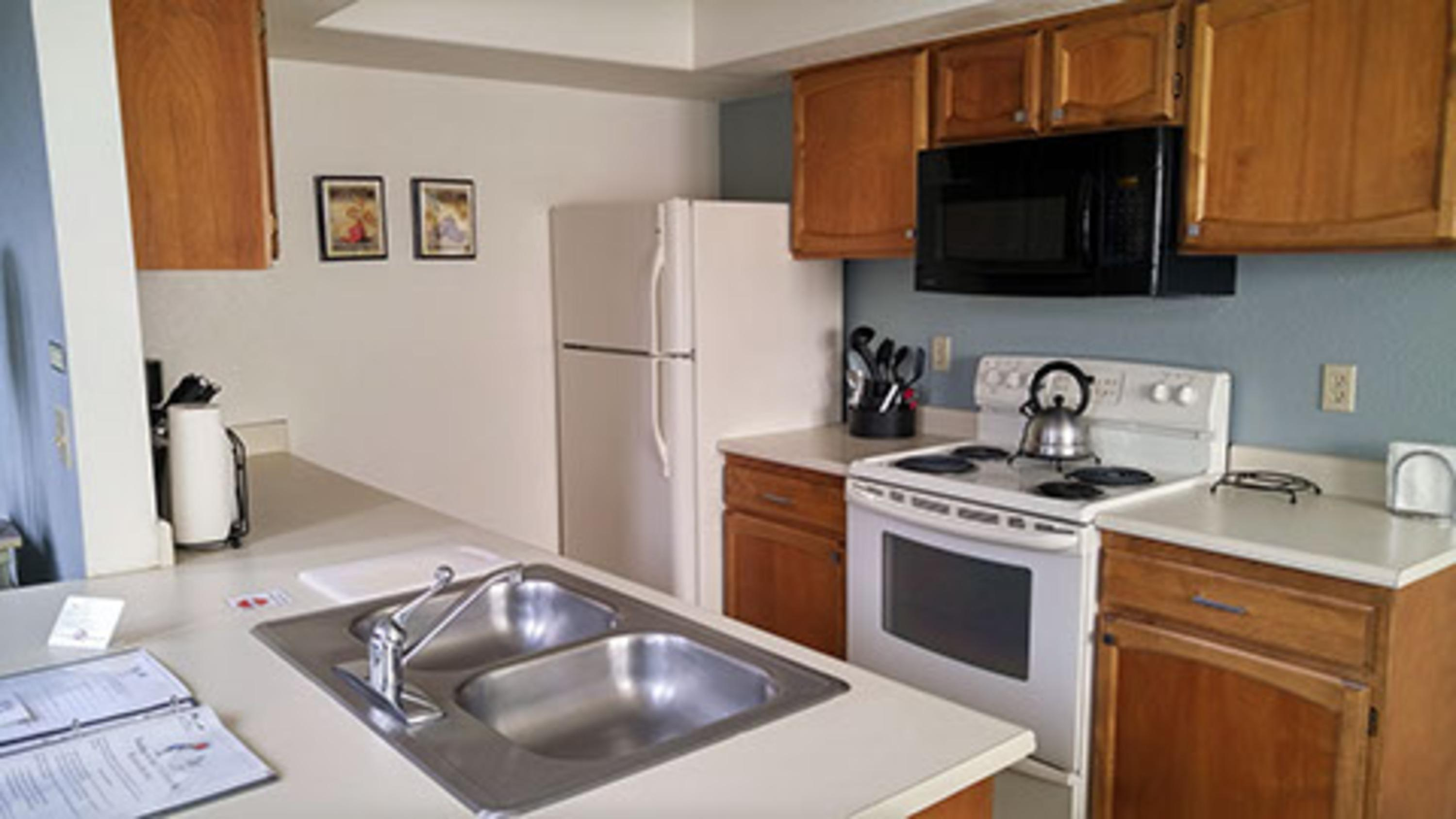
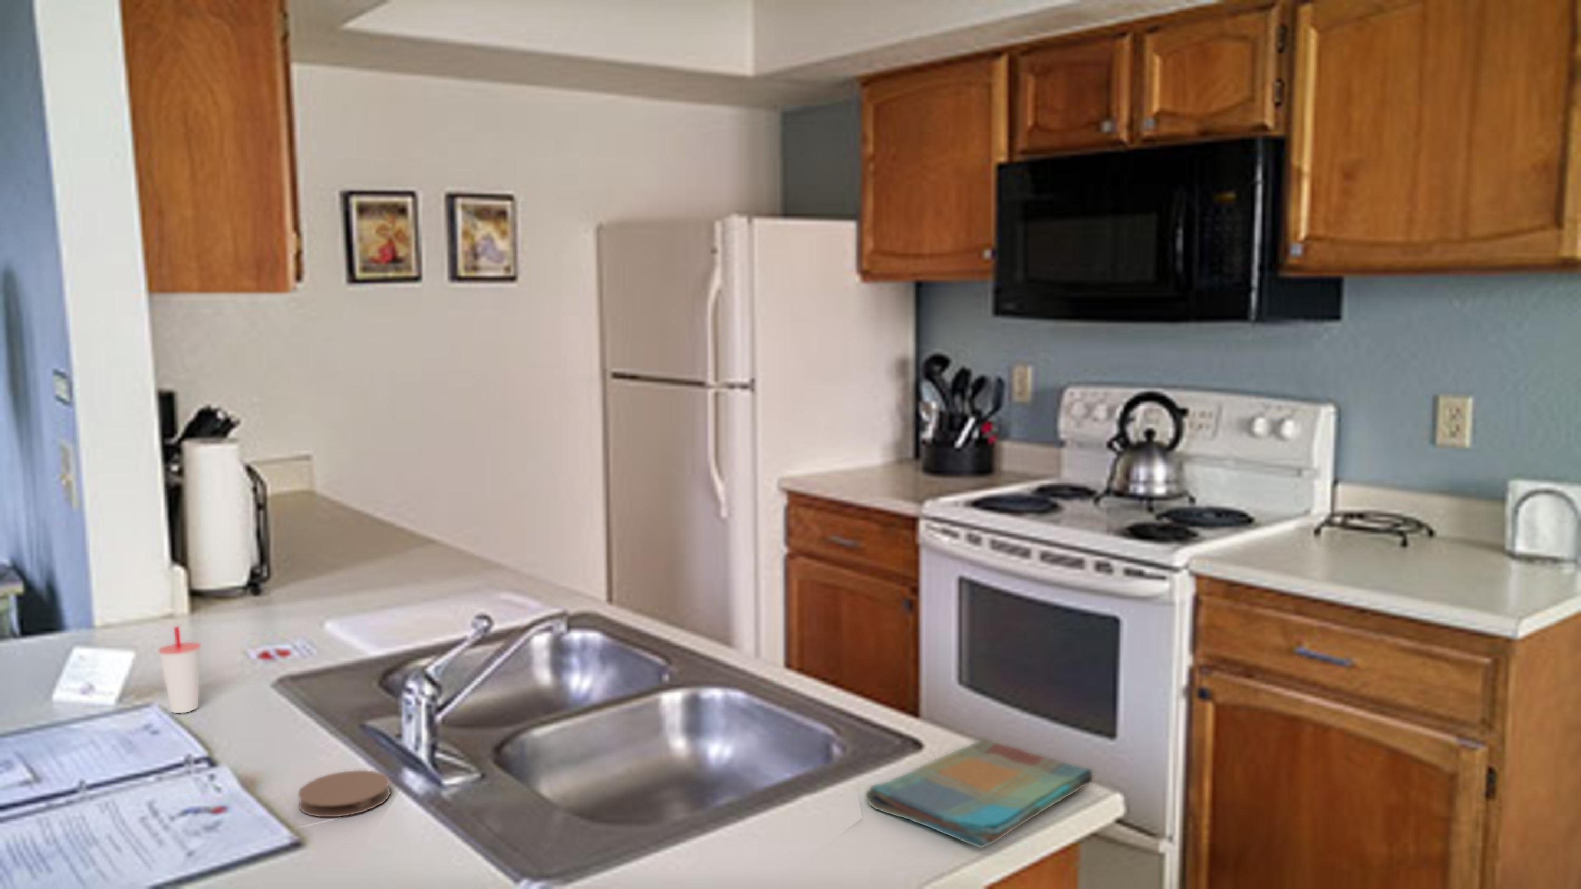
+ dish towel [864,738,1093,849]
+ coaster [298,770,391,817]
+ cup [157,625,201,713]
